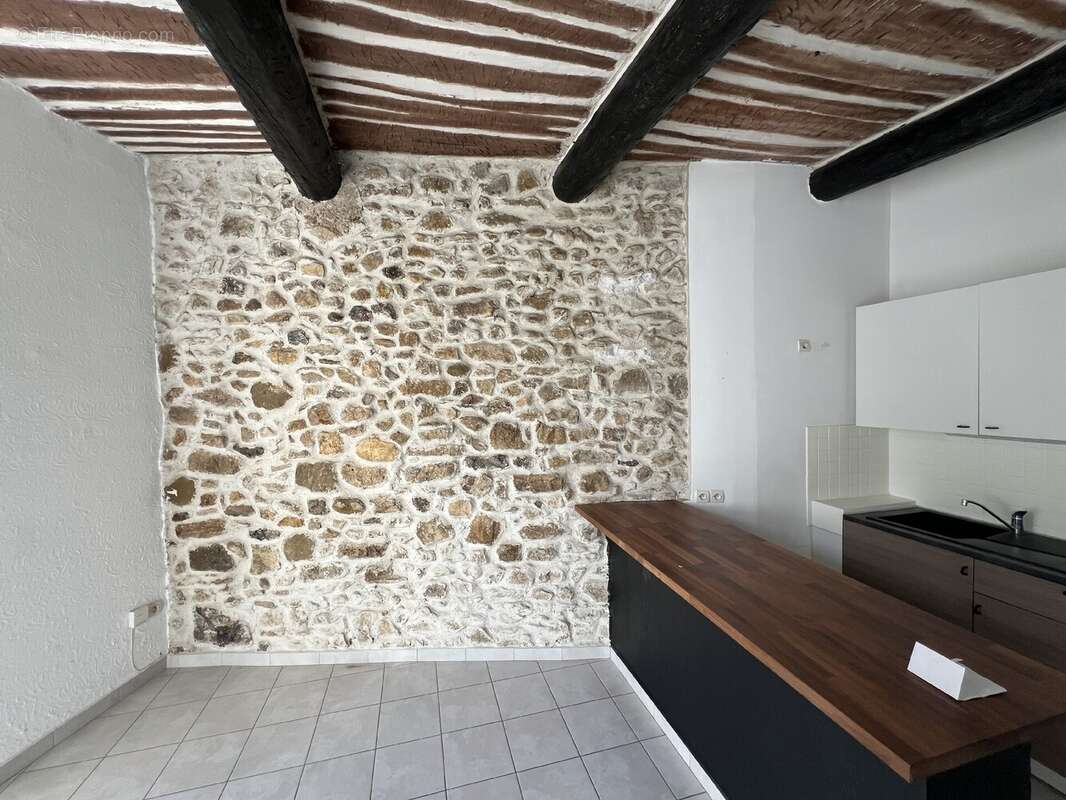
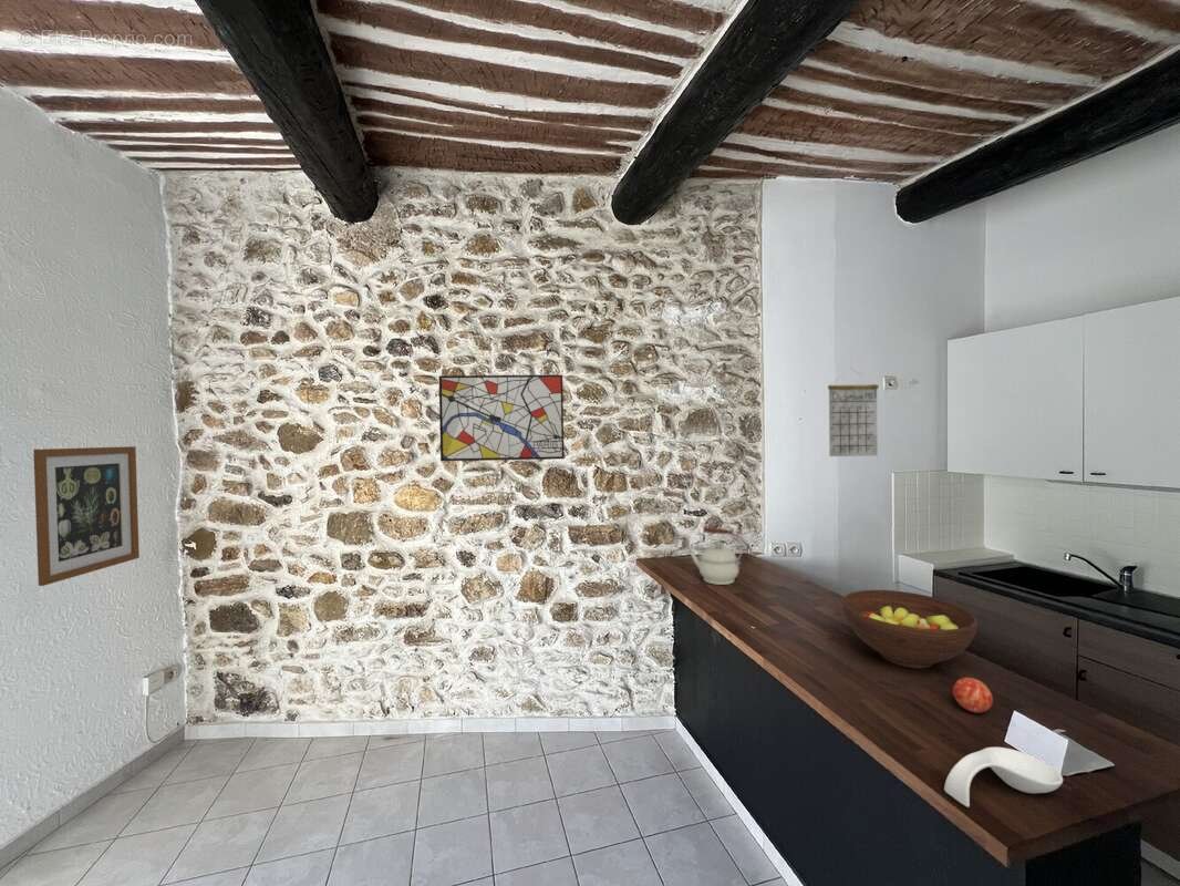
+ spoon rest [943,746,1064,808]
+ wall art [437,373,565,462]
+ fruit bowl [841,589,979,670]
+ calendar [827,368,879,457]
+ kettle [690,526,743,586]
+ wall art [32,445,141,587]
+ apple [952,677,994,714]
